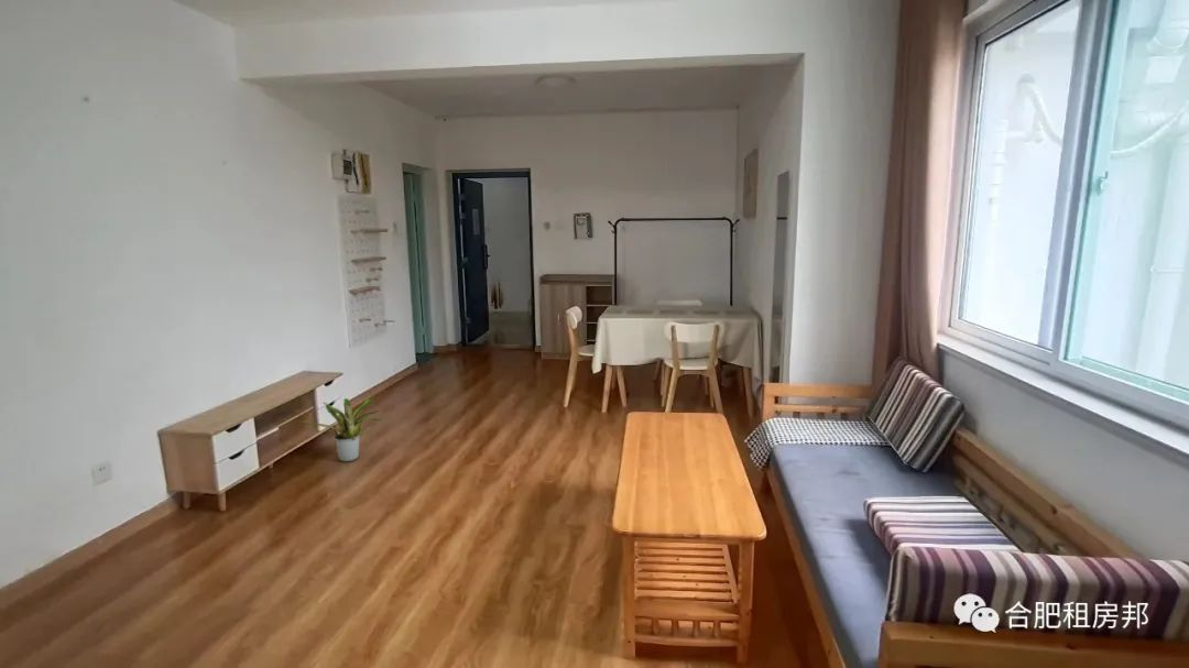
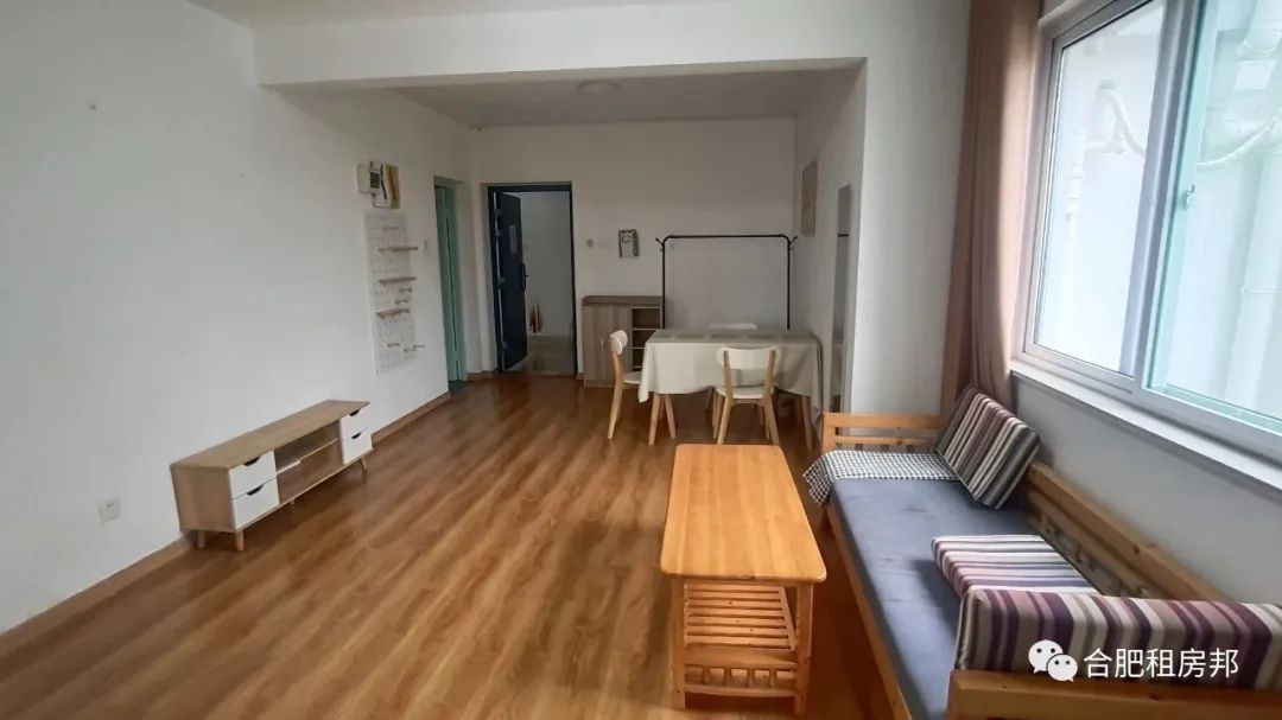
- potted plant [299,397,385,463]
